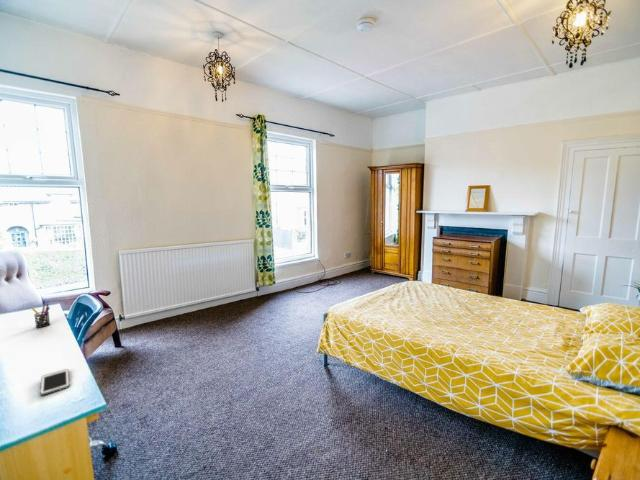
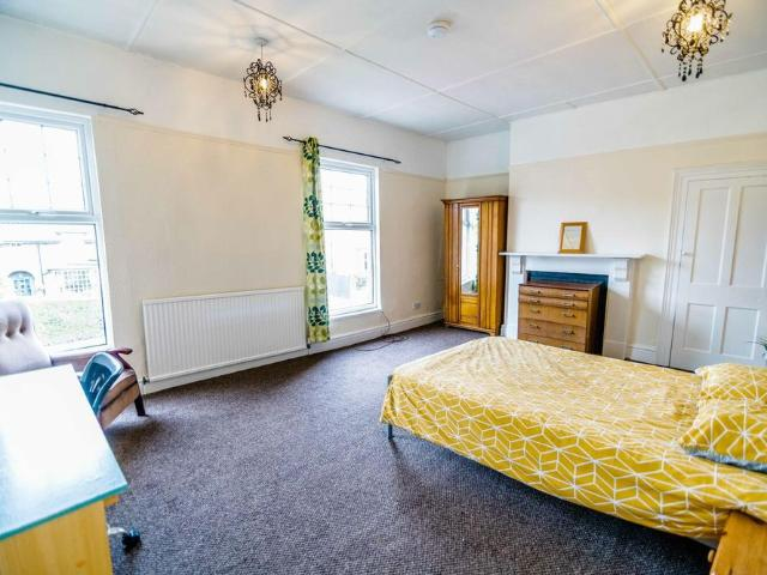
- cell phone [39,368,70,397]
- pen holder [30,302,51,329]
